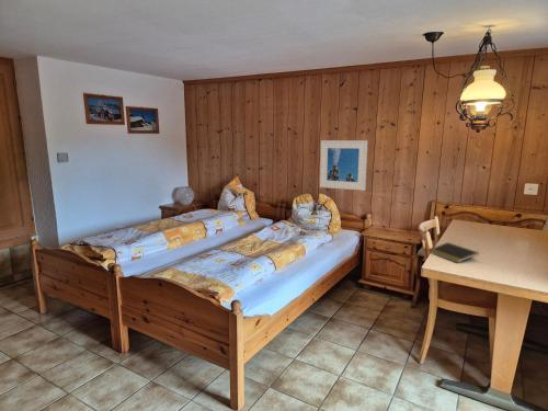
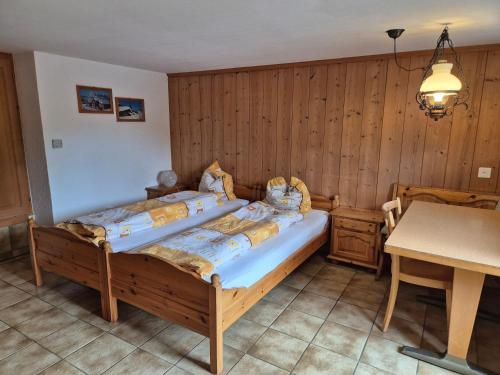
- notepad [427,241,480,264]
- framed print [319,139,368,192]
